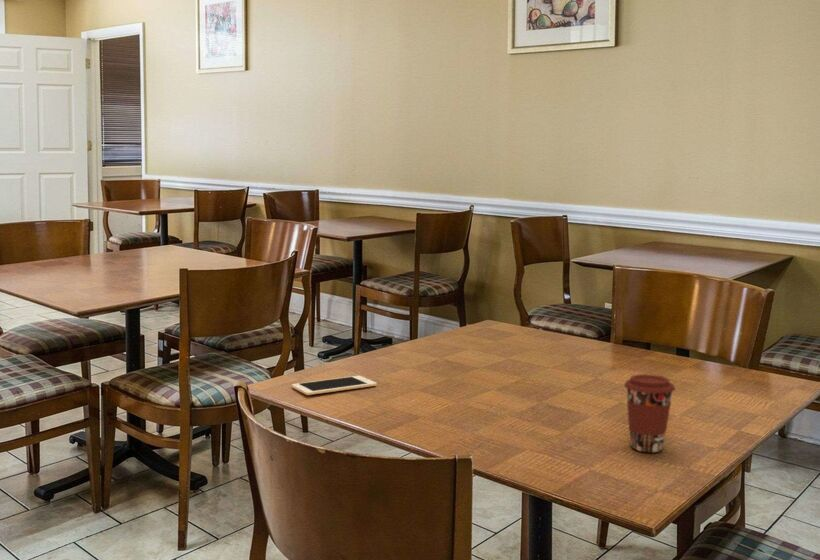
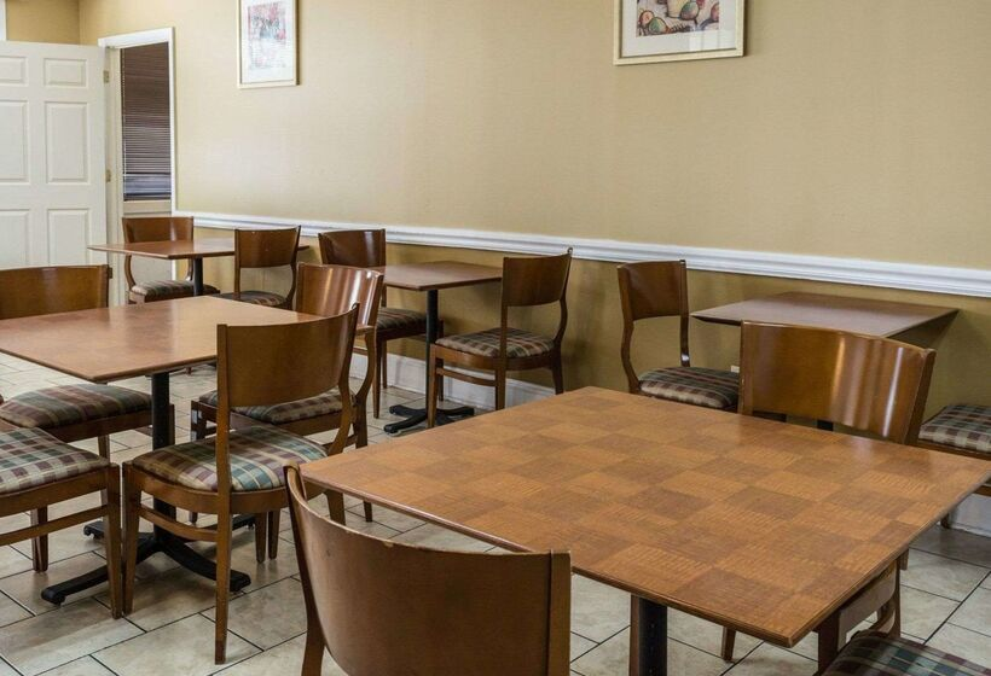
- coffee cup [623,373,676,453]
- cell phone [291,375,378,396]
